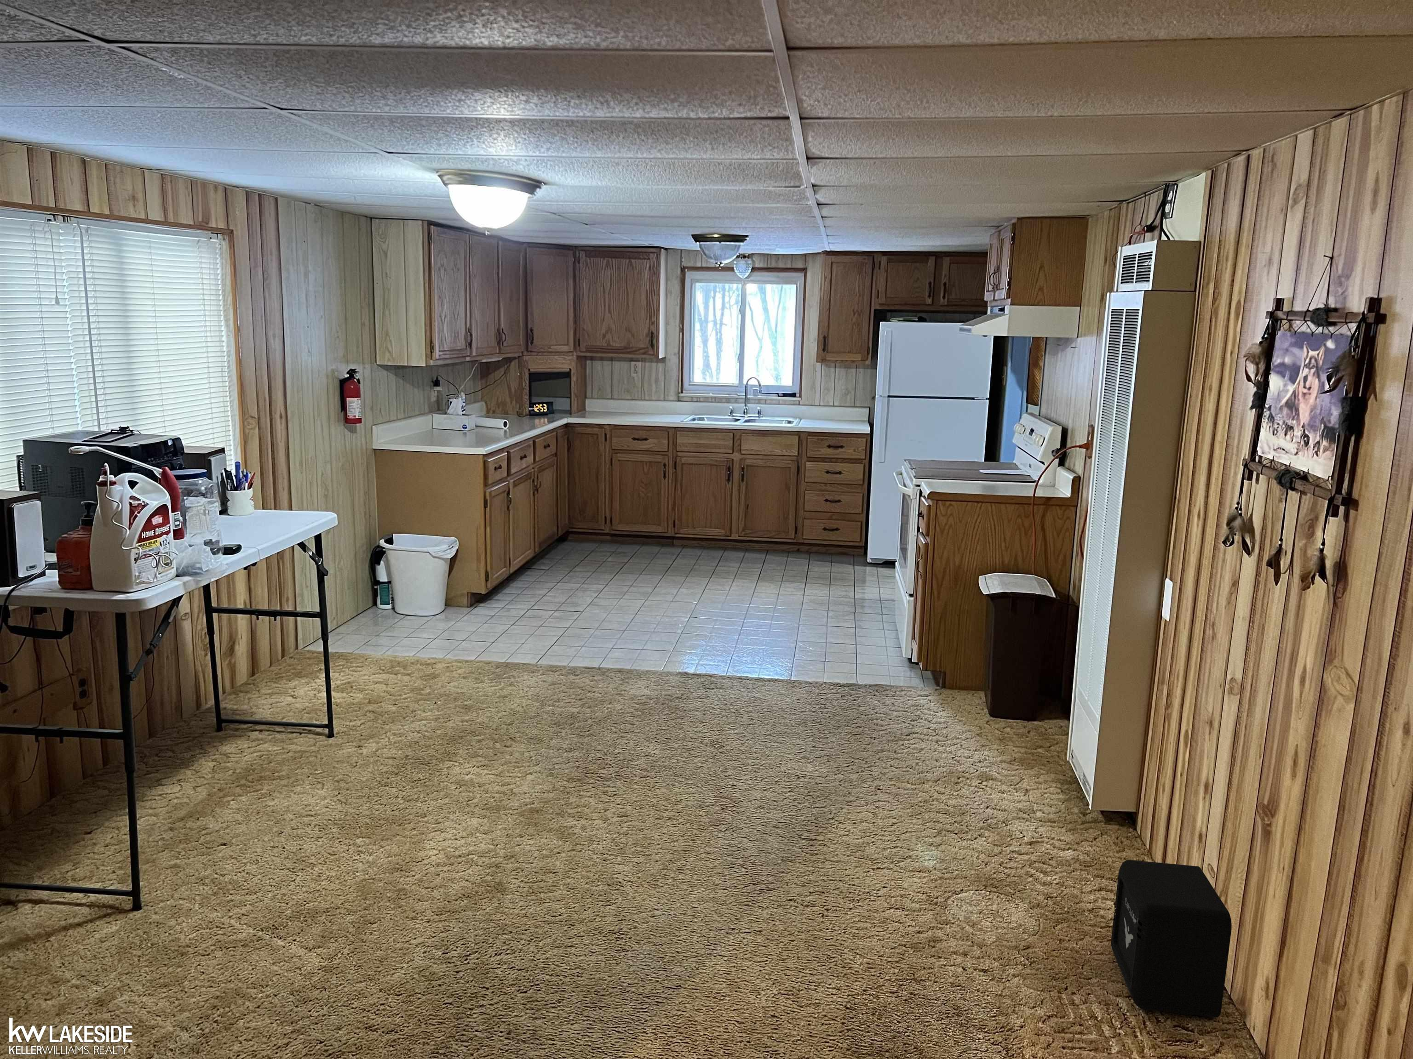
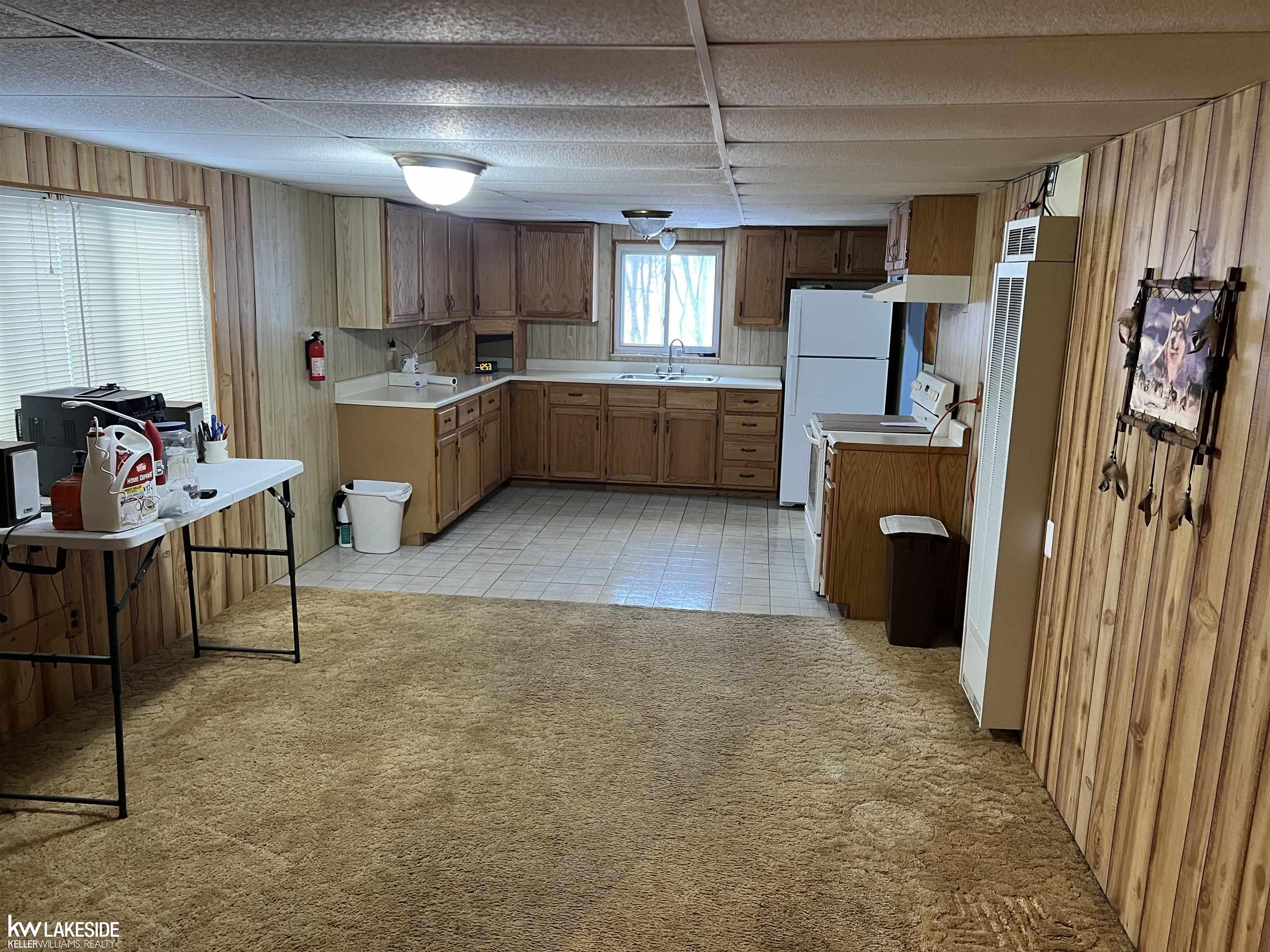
- air purifier [1110,860,1233,1018]
